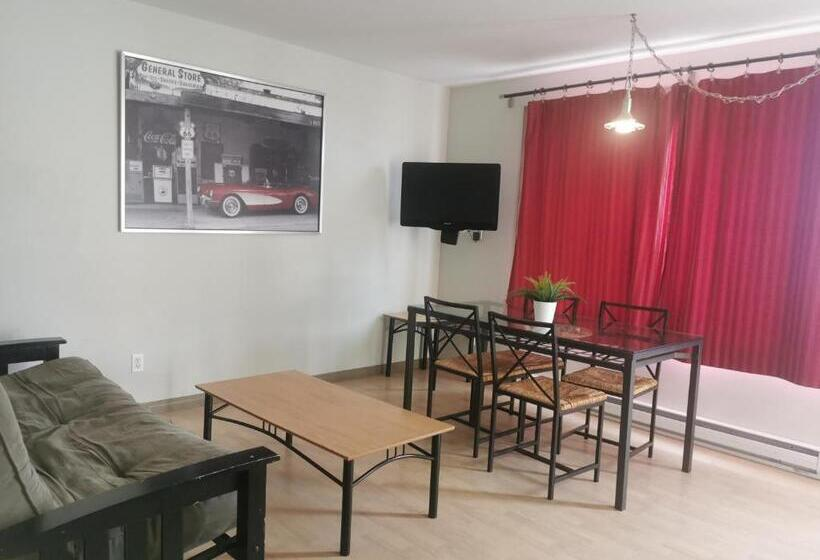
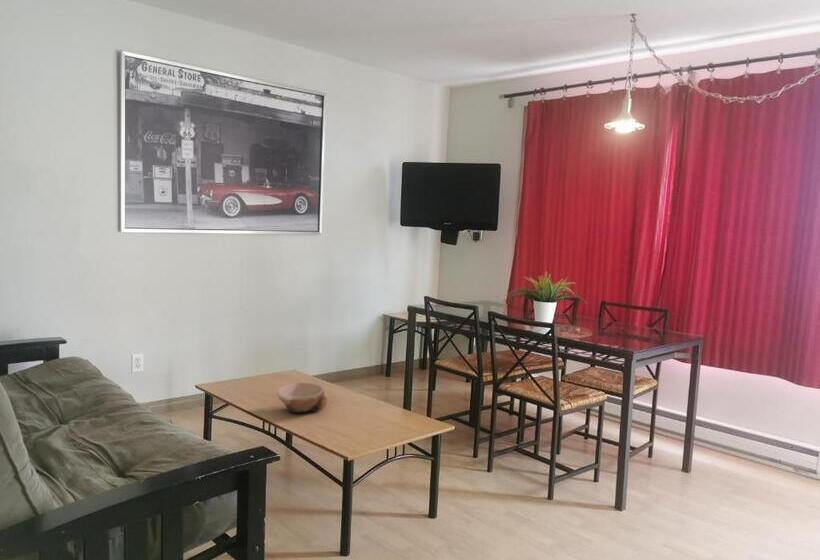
+ bowl [276,382,328,414]
